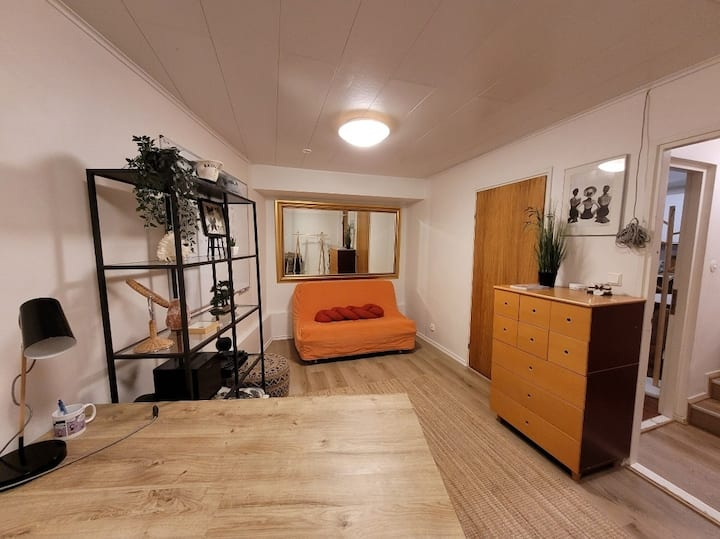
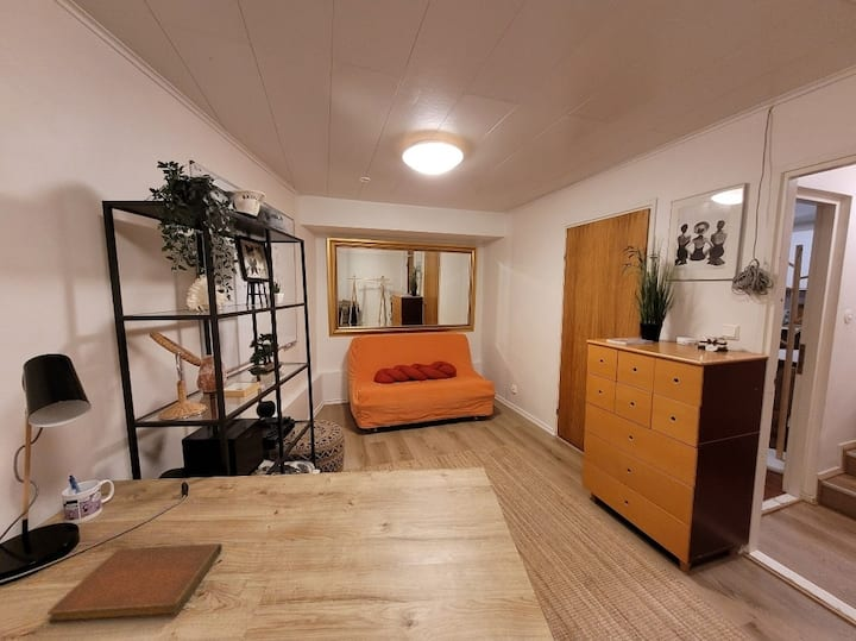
+ notebook [46,542,224,626]
